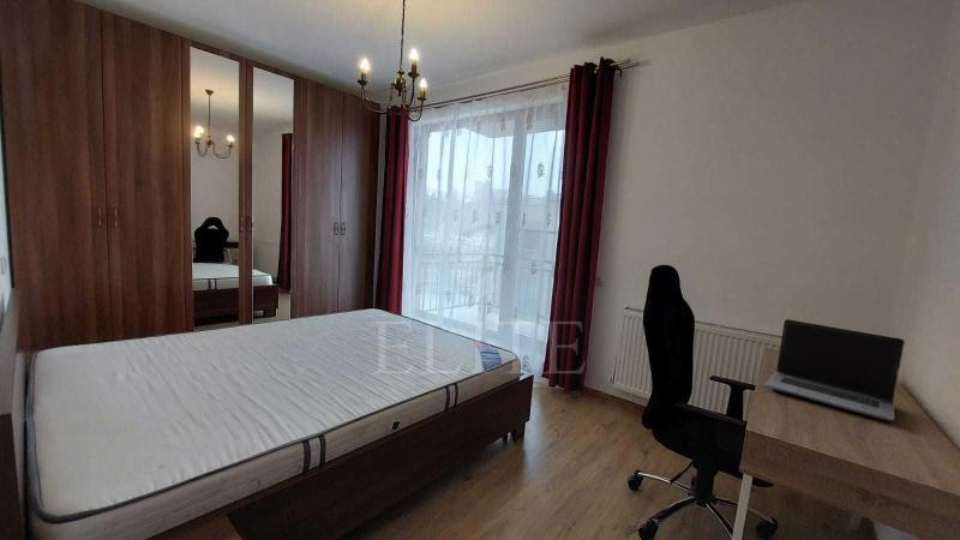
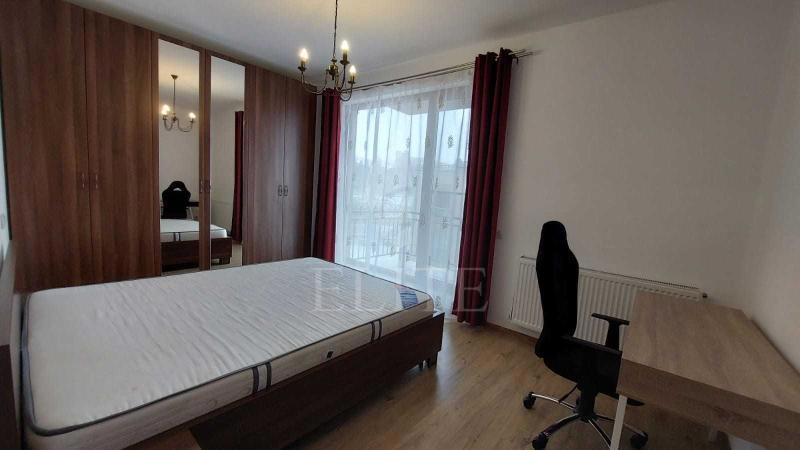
- laptop computer [764,318,906,421]
